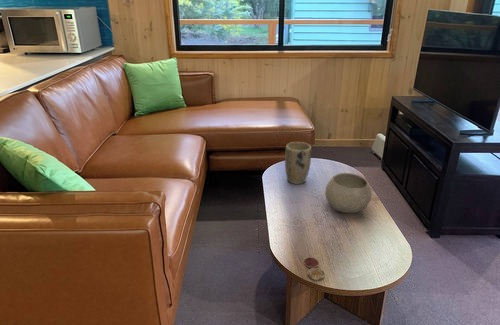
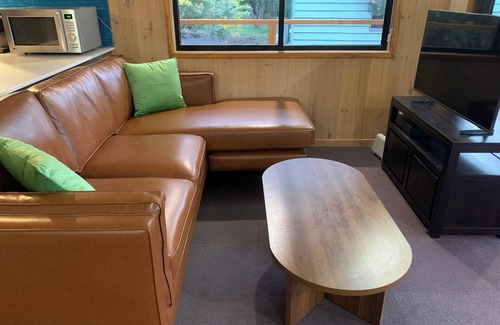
- plant pot [284,141,312,185]
- bowl [325,172,373,214]
- coaster [303,257,326,281]
